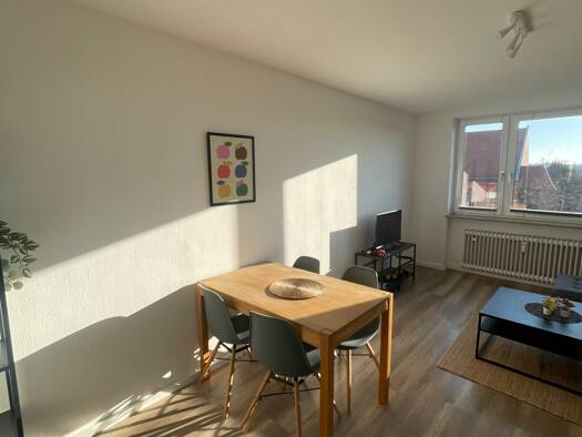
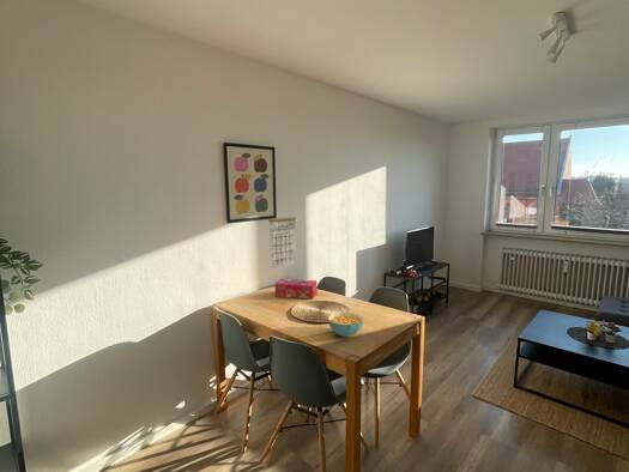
+ cereal bowl [327,311,364,338]
+ tissue box [274,278,317,299]
+ calendar [267,212,297,270]
